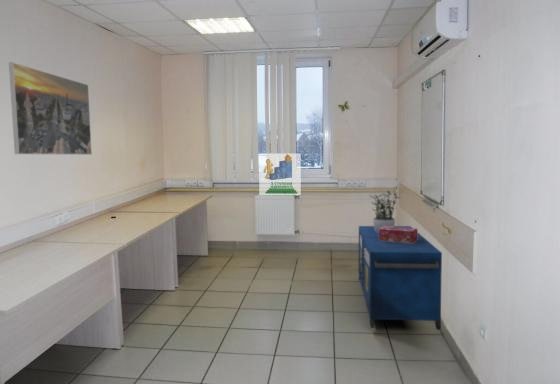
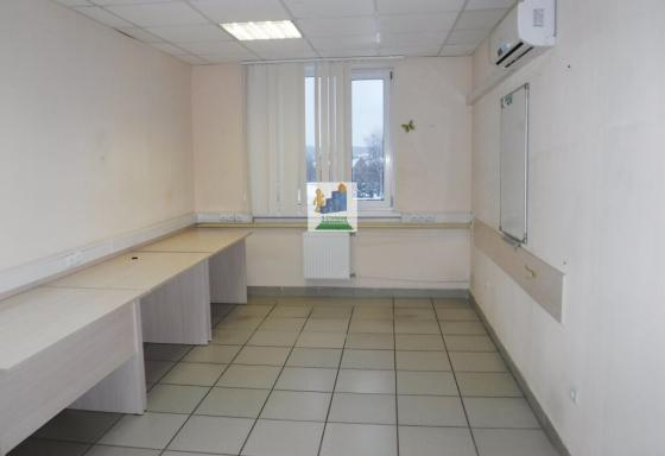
- tissue box [379,226,418,243]
- storage cabinet [358,225,443,331]
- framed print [8,61,93,156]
- potted plant [368,190,402,233]
